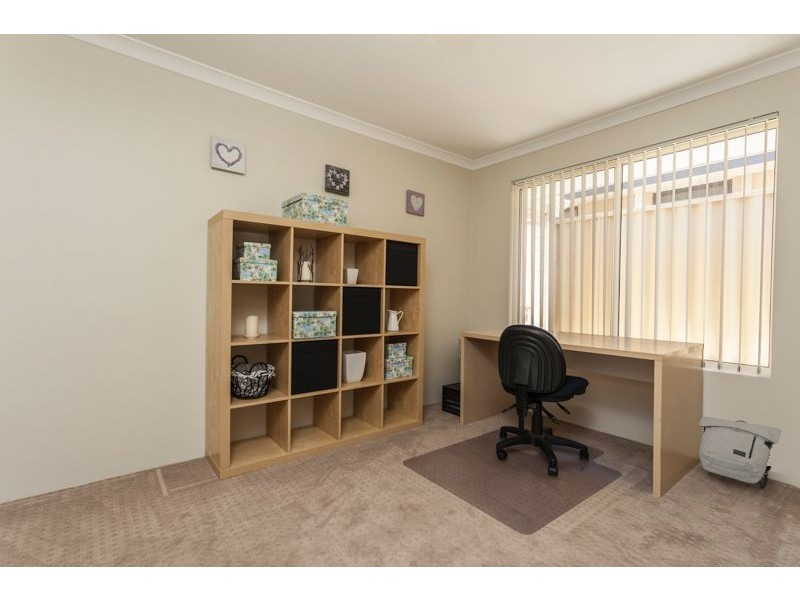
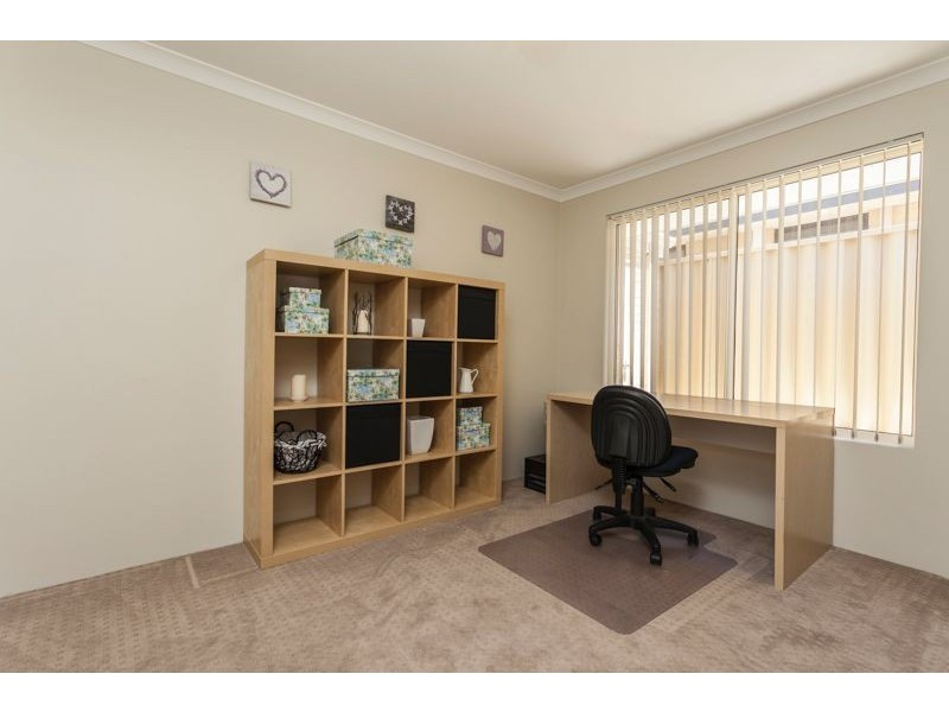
- backpack [698,415,782,488]
